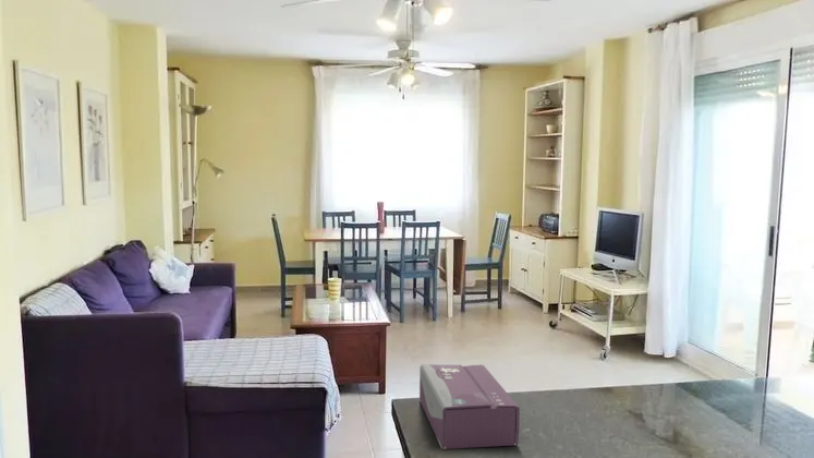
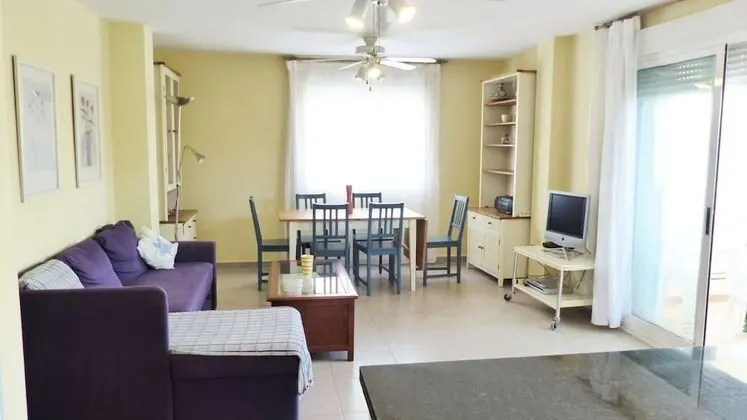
- tissue box [418,363,521,450]
